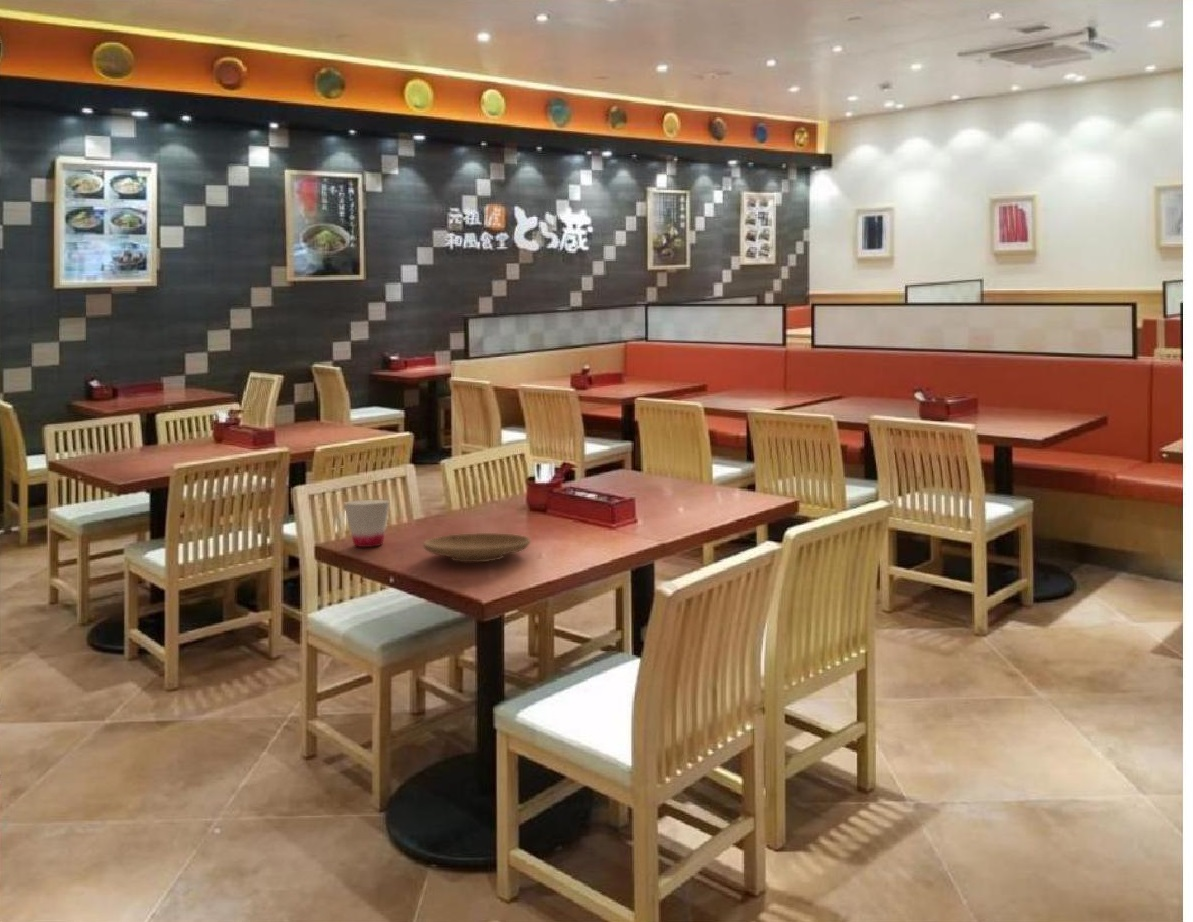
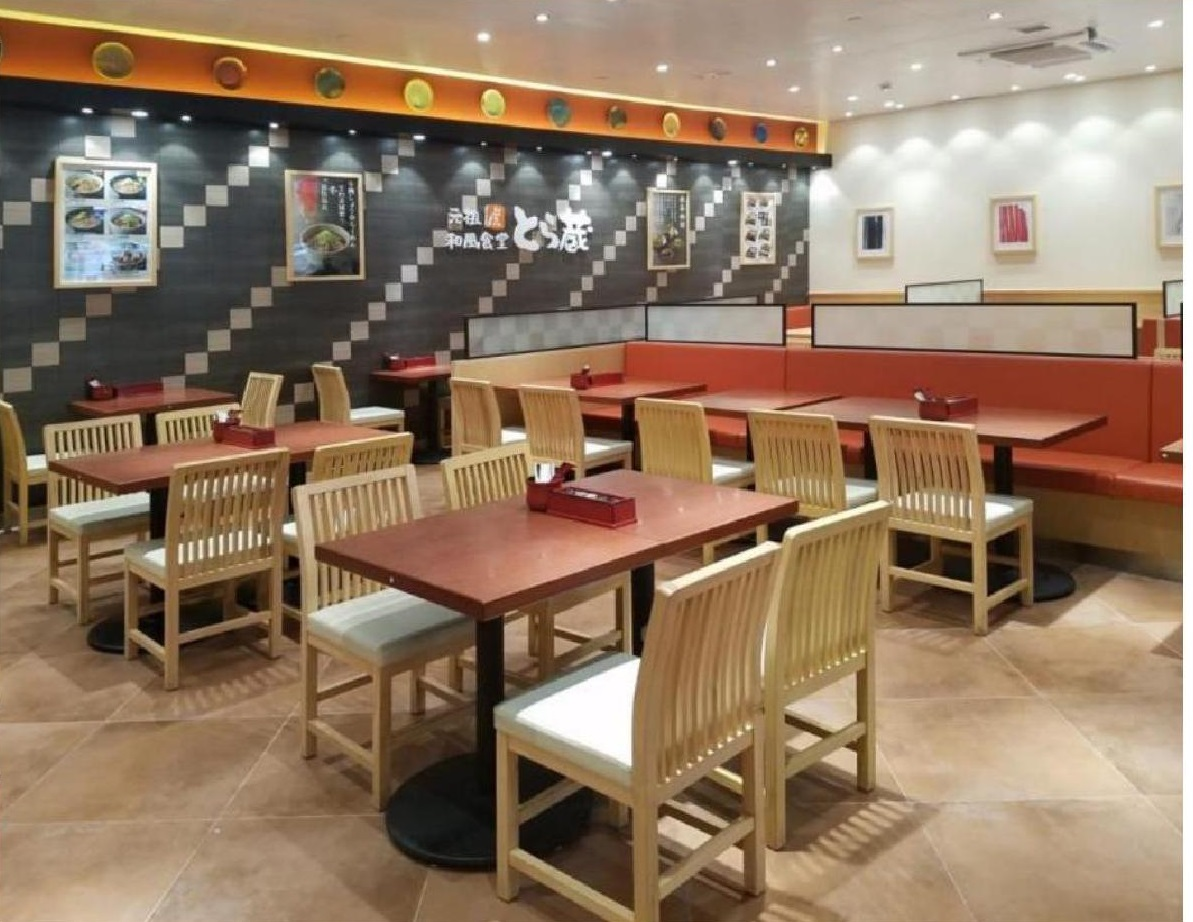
- plate [422,532,532,563]
- cup [343,499,391,548]
